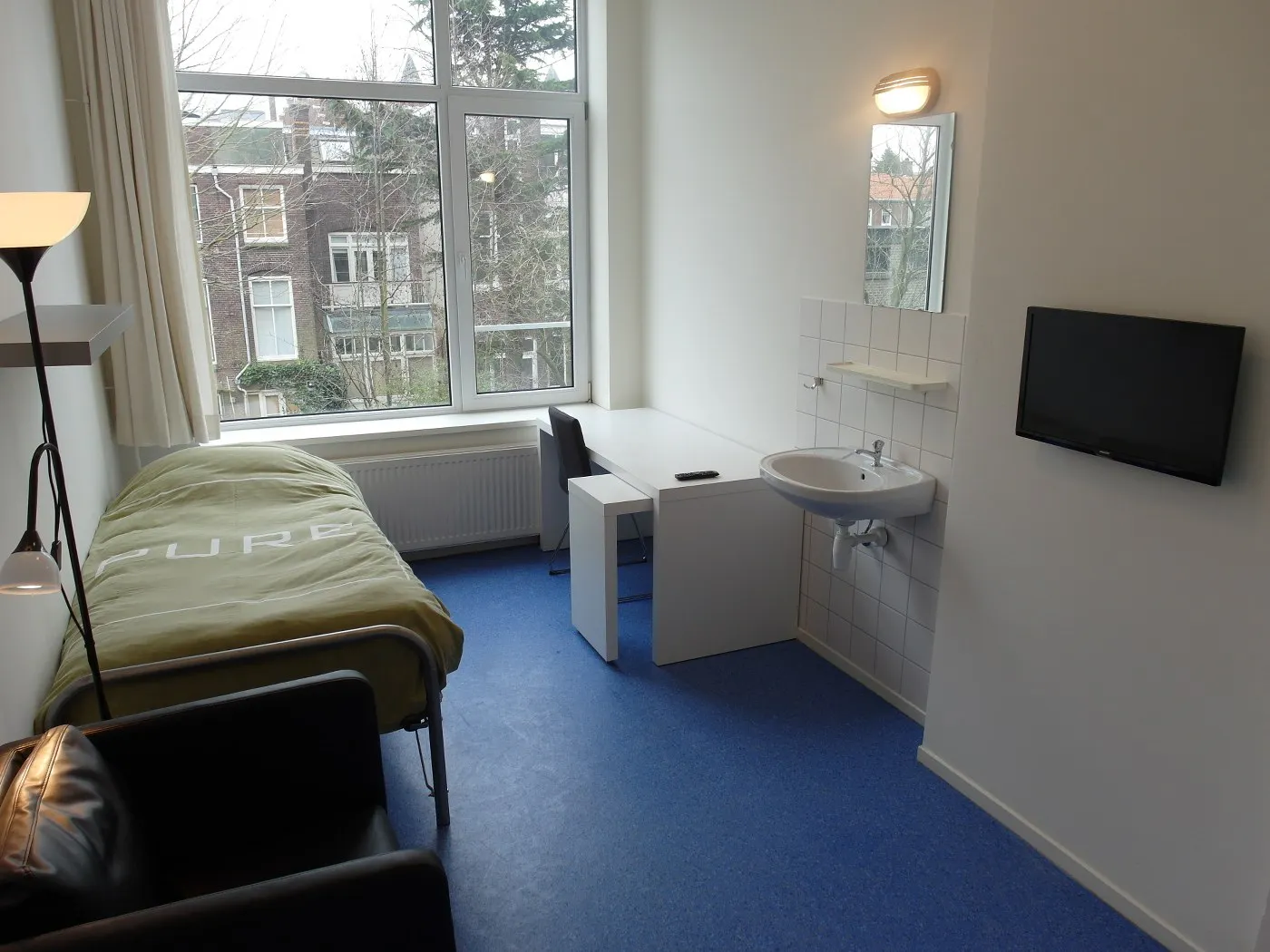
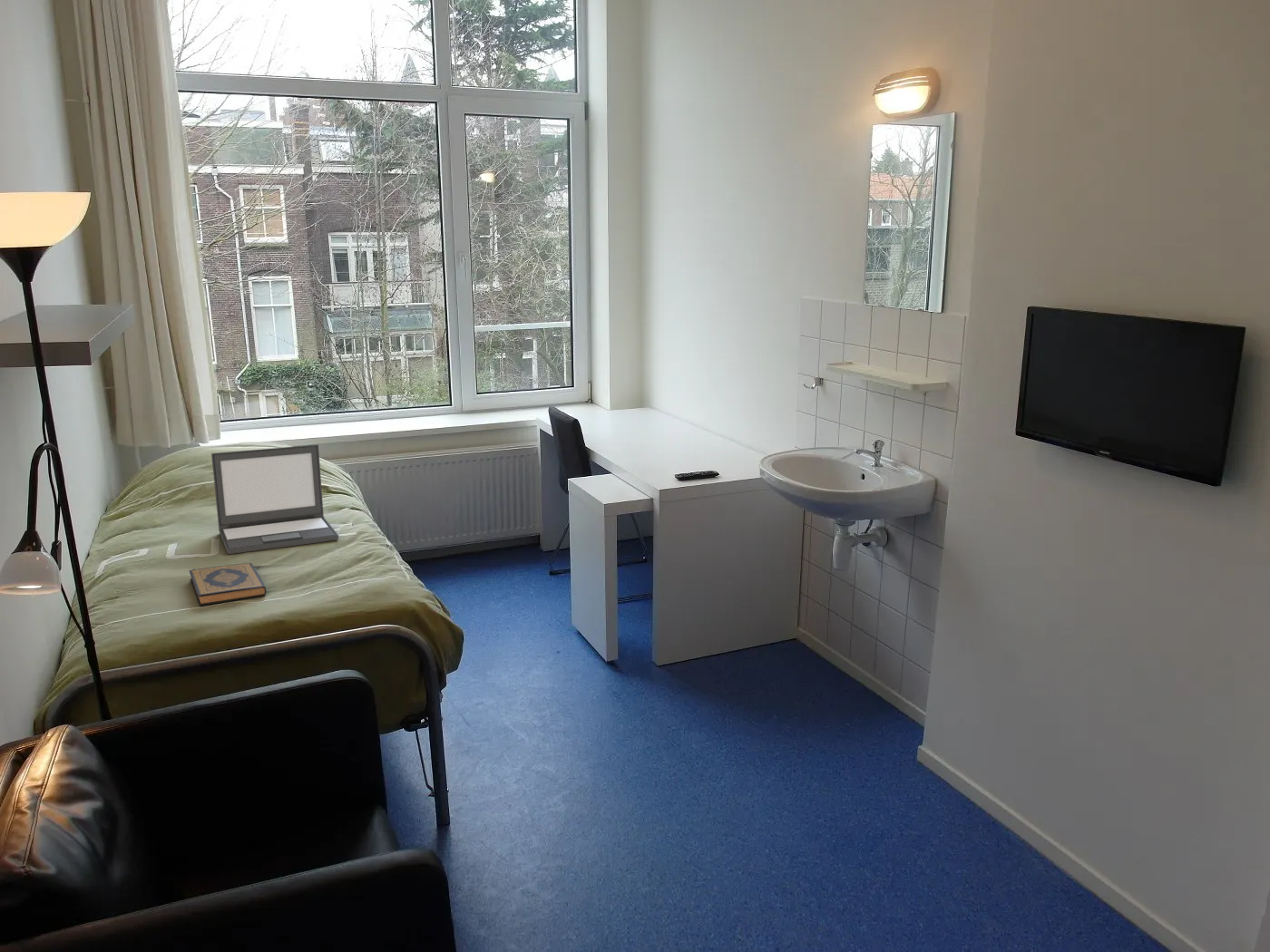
+ hardback book [189,562,267,607]
+ laptop [210,443,339,555]
